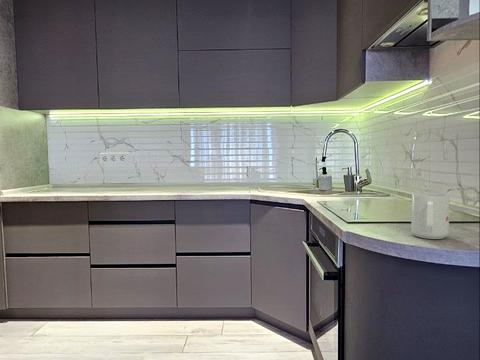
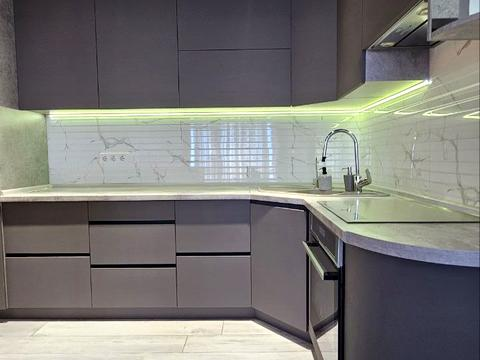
- mug [410,192,451,240]
